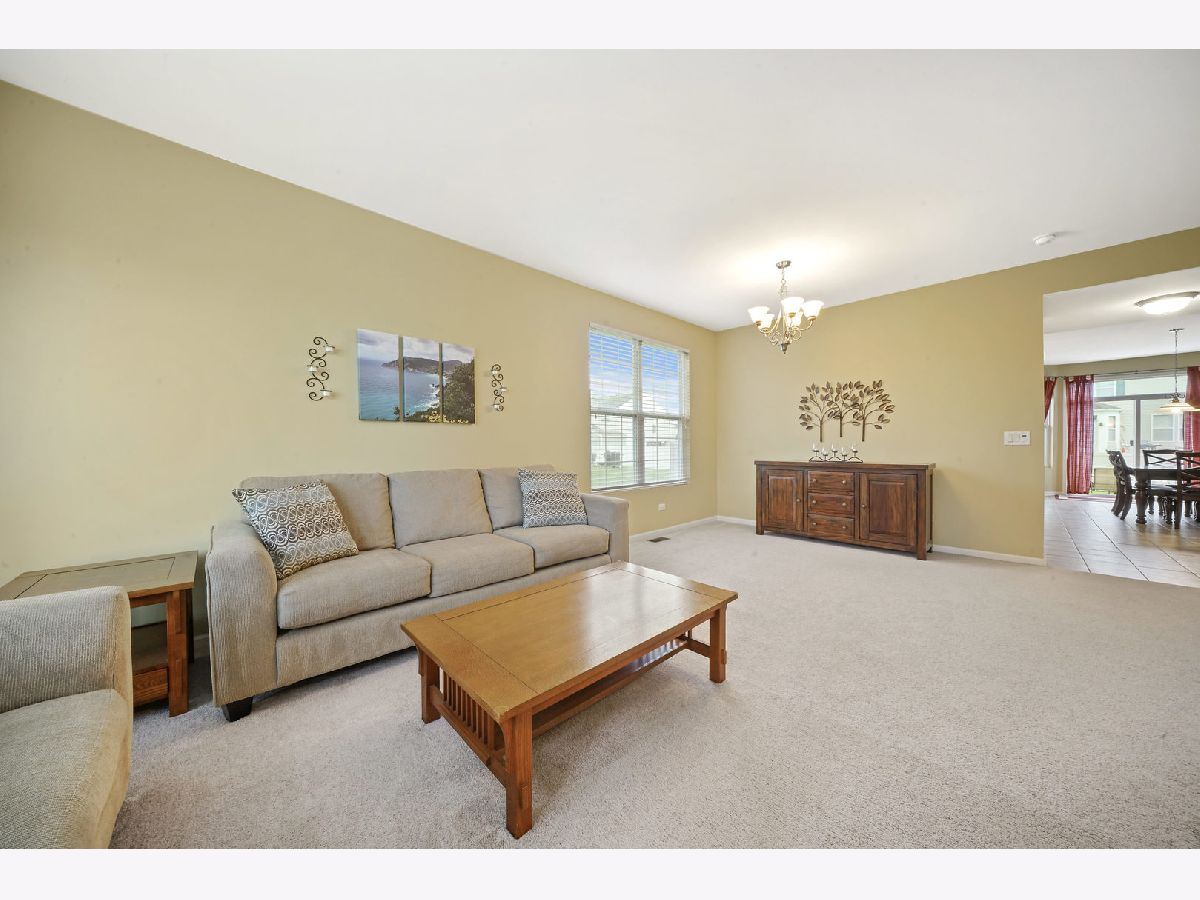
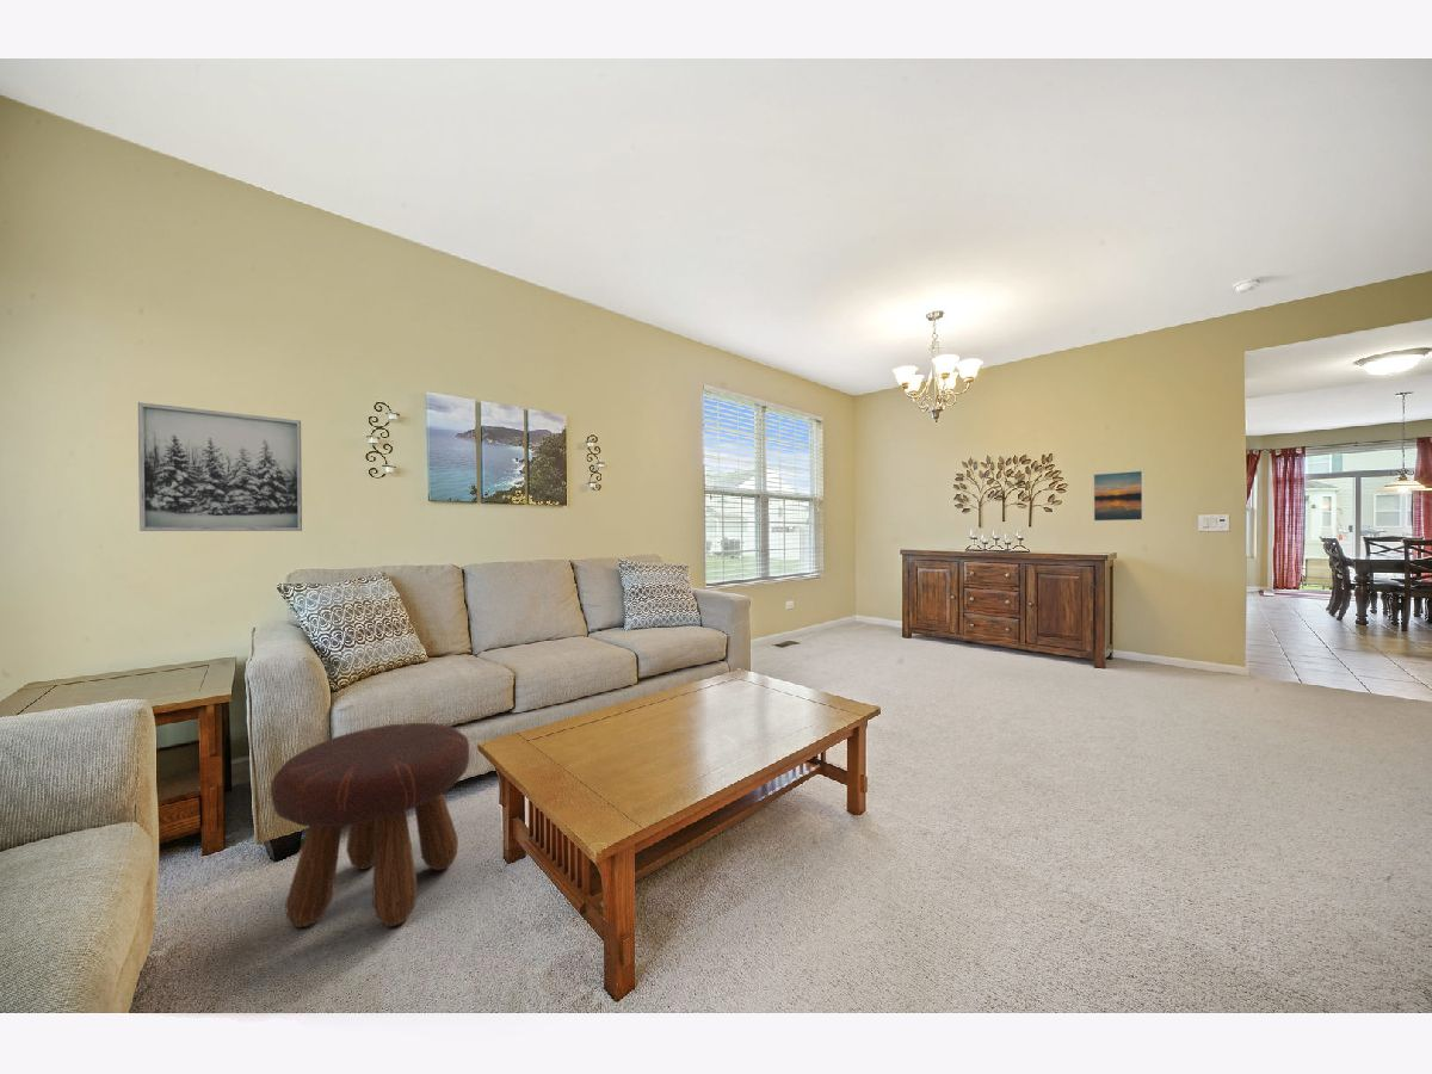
+ footstool [270,722,470,928]
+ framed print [1093,470,1144,521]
+ wall art [137,401,303,532]
